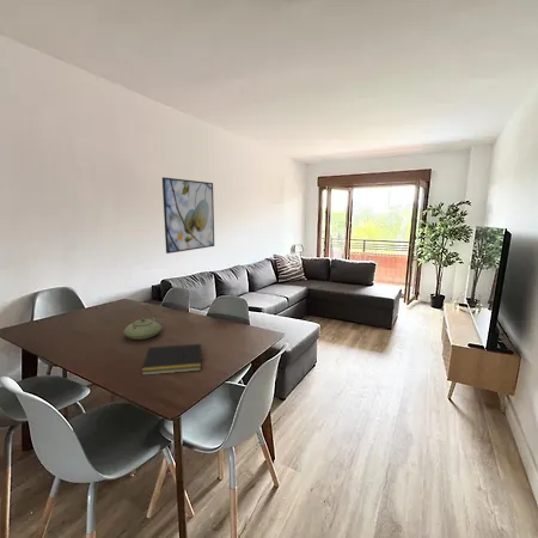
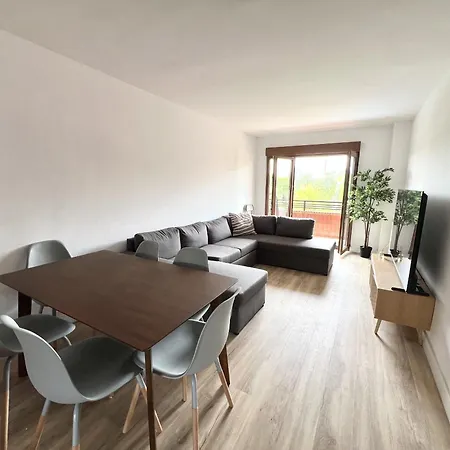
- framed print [161,176,215,255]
- notepad [140,343,202,375]
- teapot [123,306,163,341]
